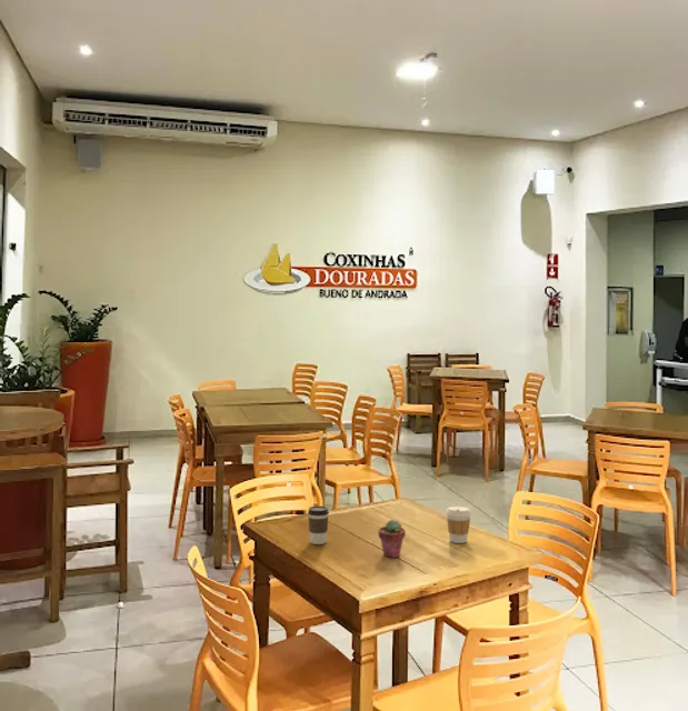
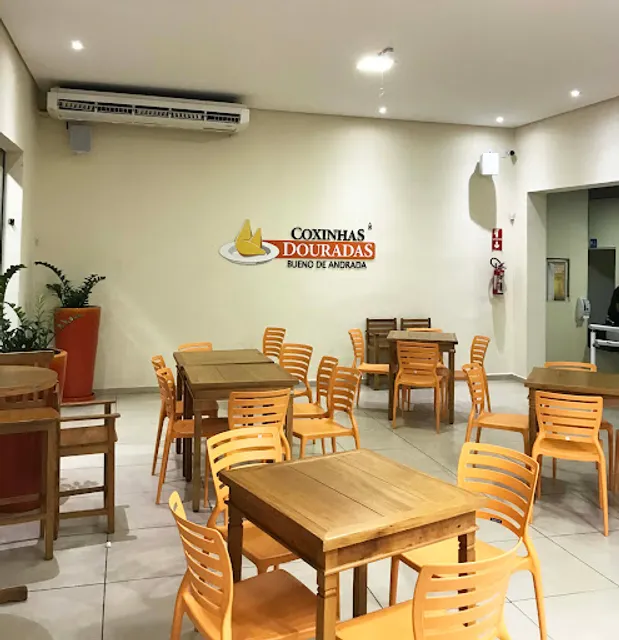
- coffee cup [446,505,472,544]
- coffee cup [307,504,330,545]
- potted succulent [377,519,407,559]
